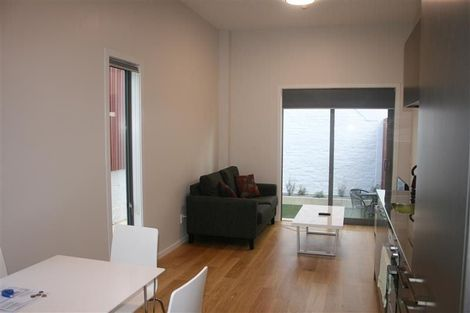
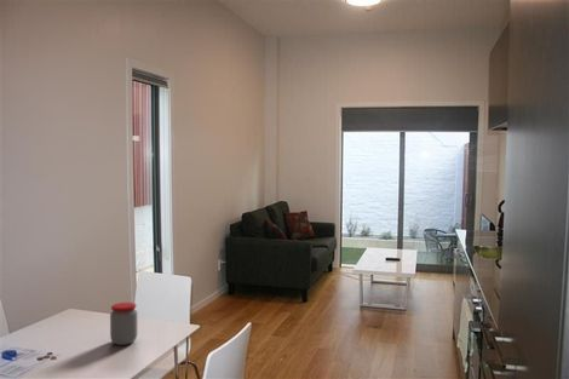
+ jar [109,302,138,346]
